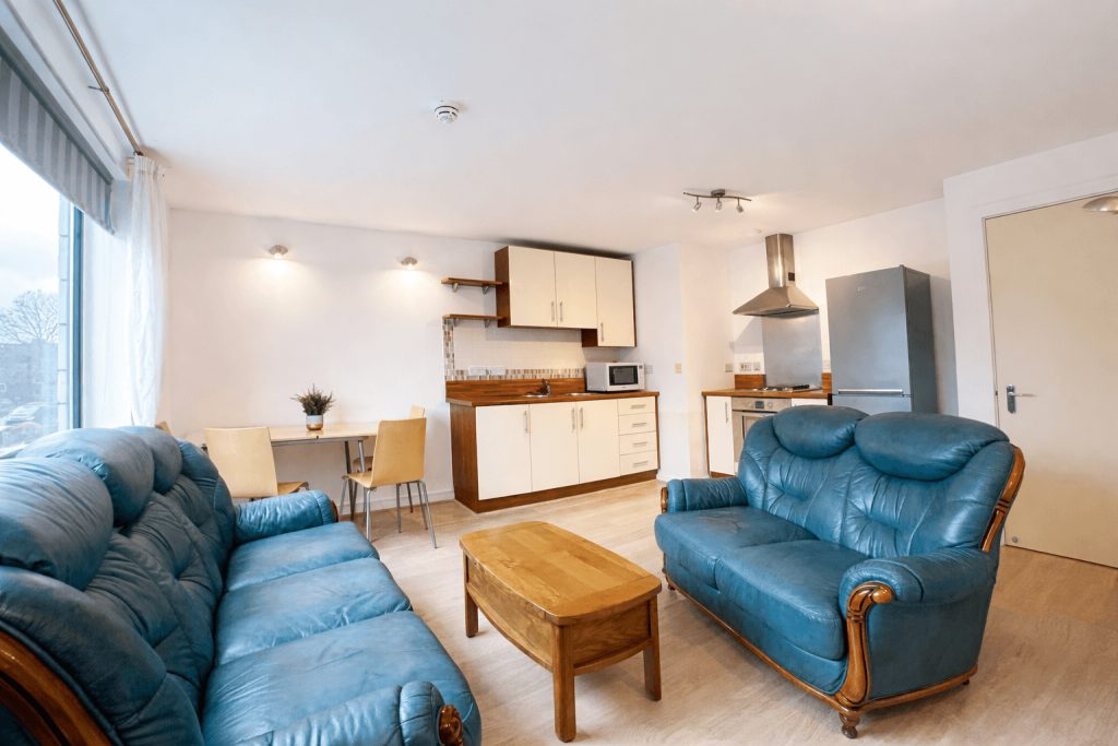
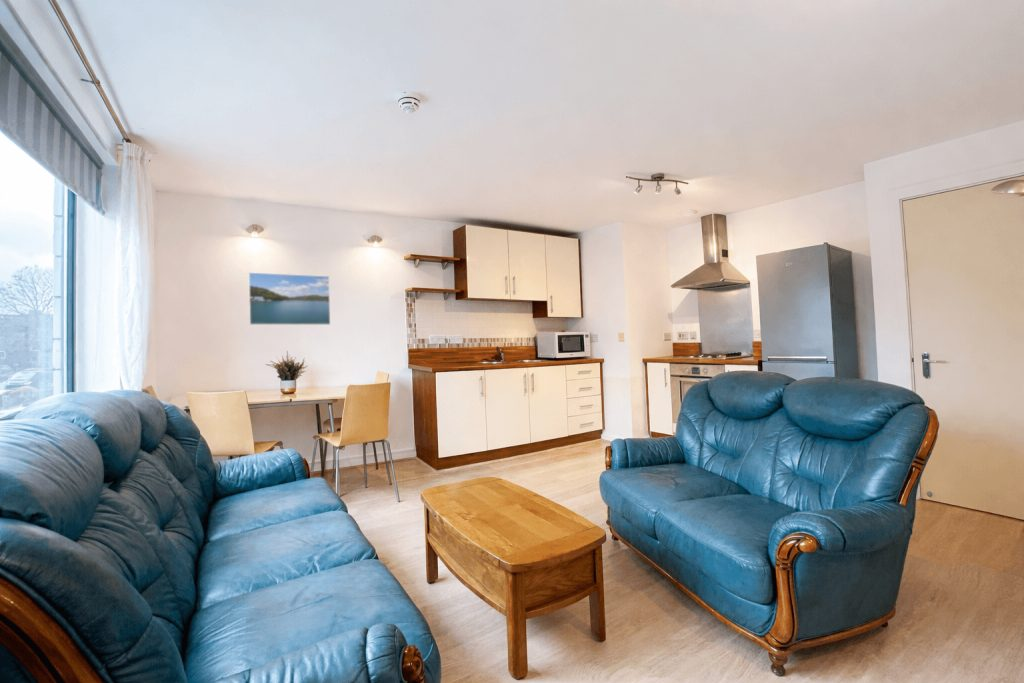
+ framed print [248,271,331,326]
